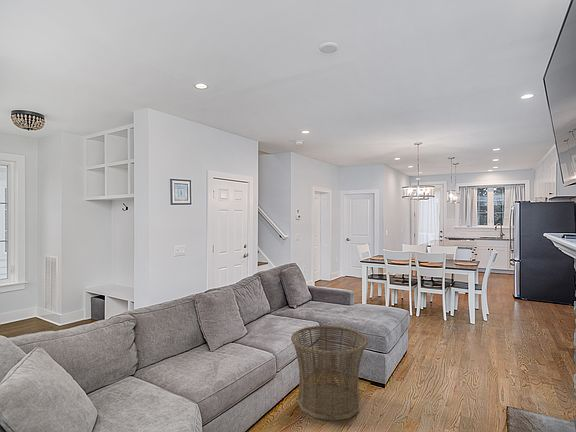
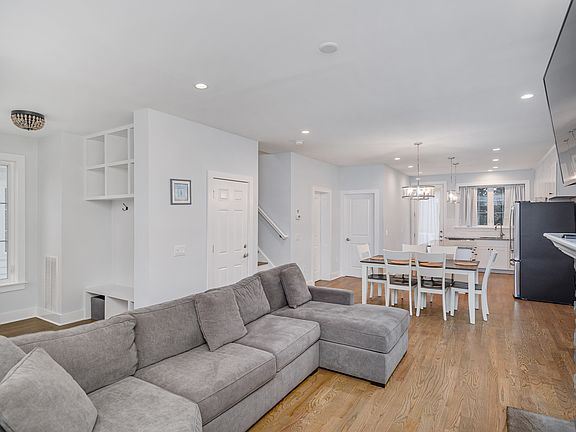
- basket [290,325,369,422]
